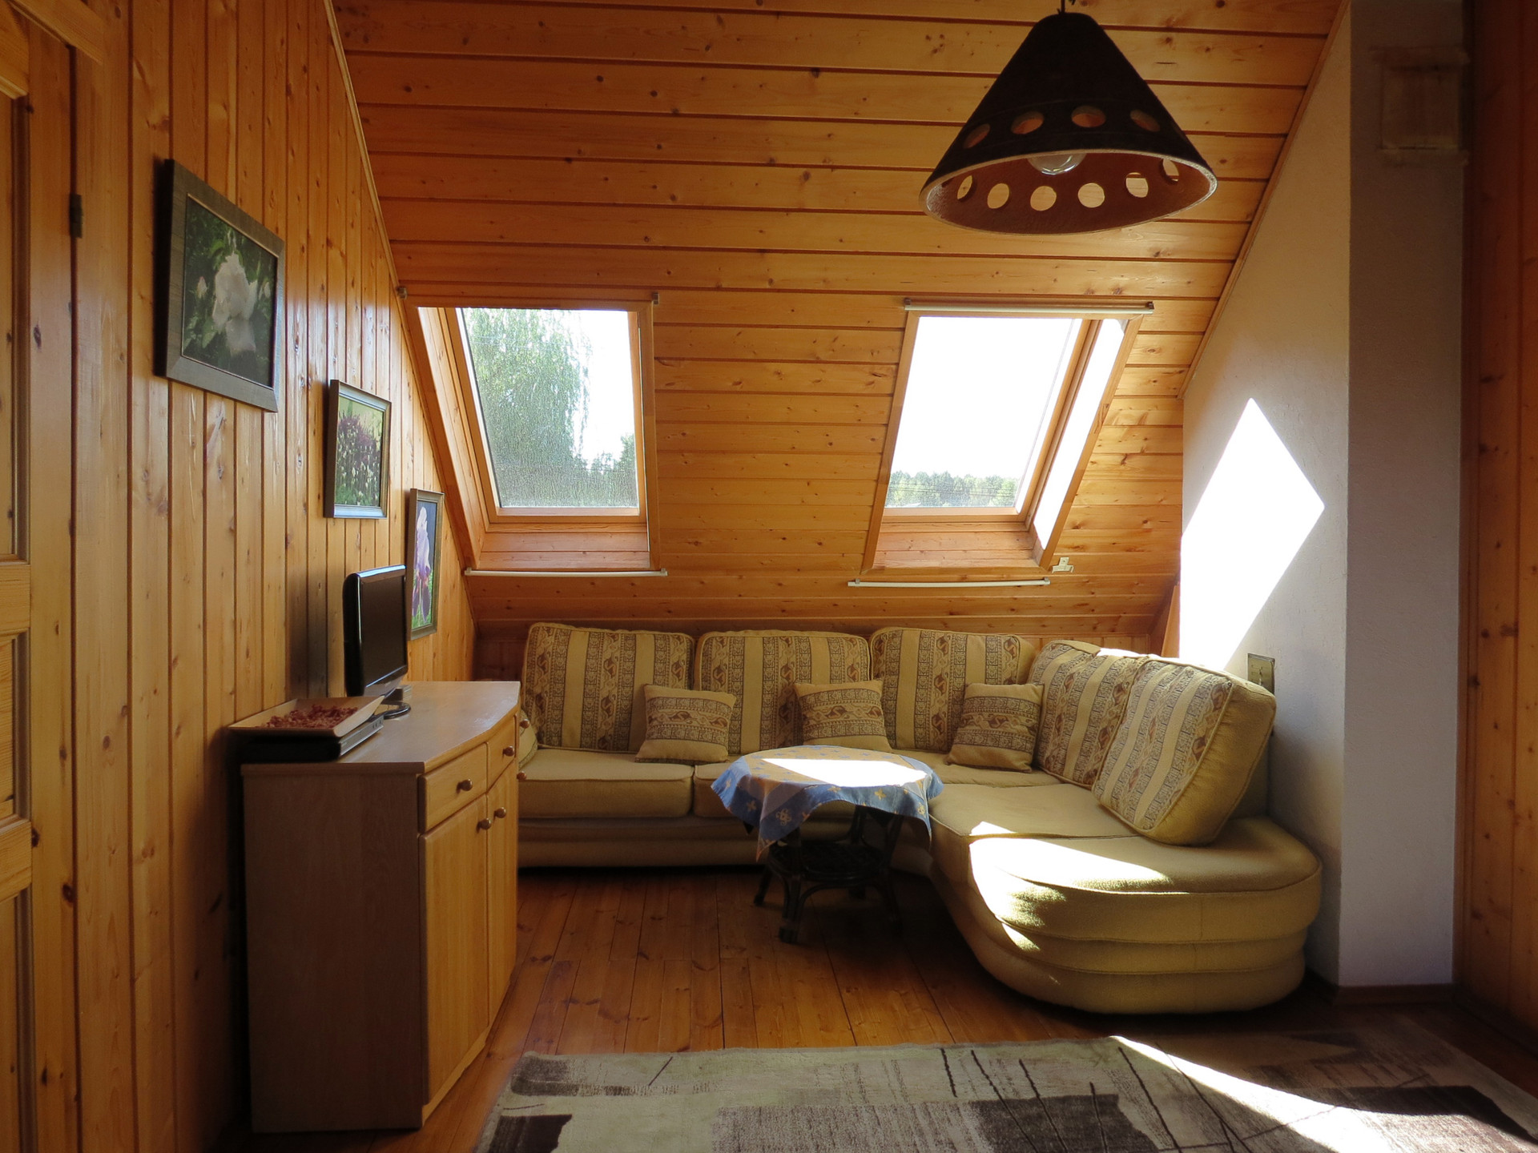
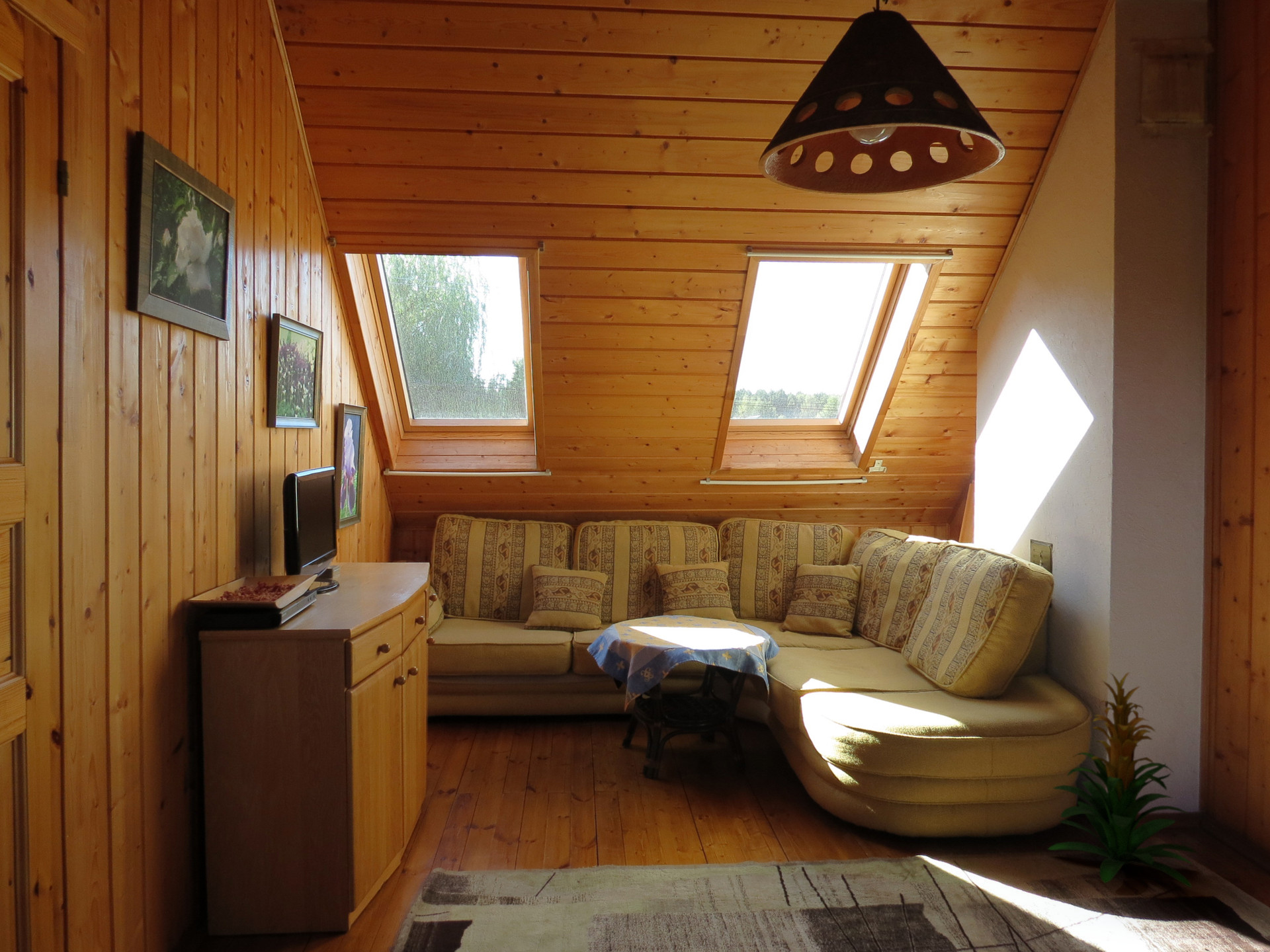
+ indoor plant [1047,671,1198,889]
